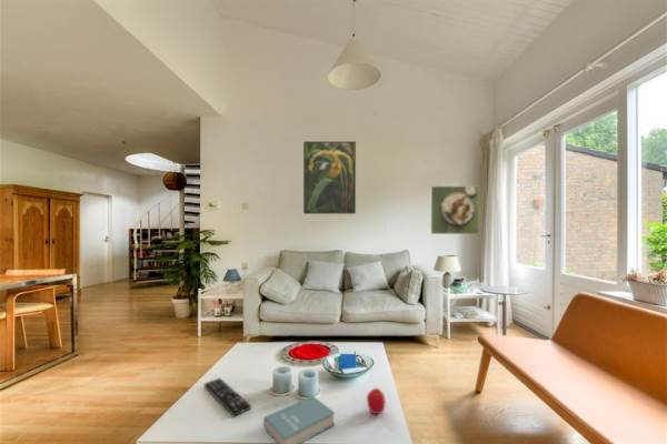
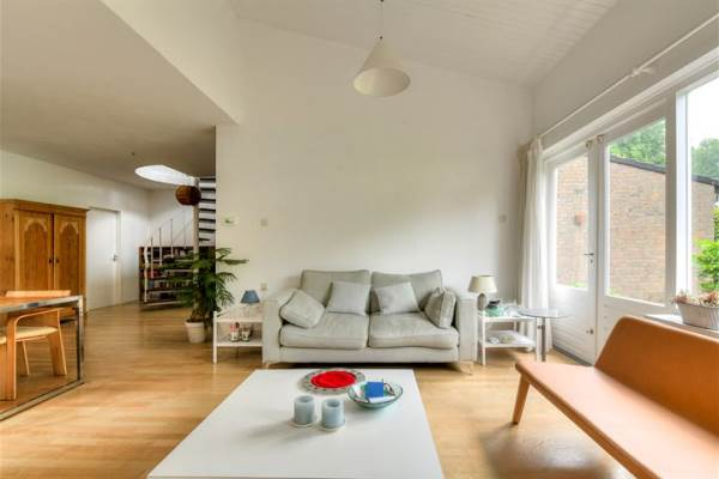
- book [262,394,336,444]
- remote control [203,377,252,417]
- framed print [429,185,480,235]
- fruit [366,387,387,415]
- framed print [302,141,357,215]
